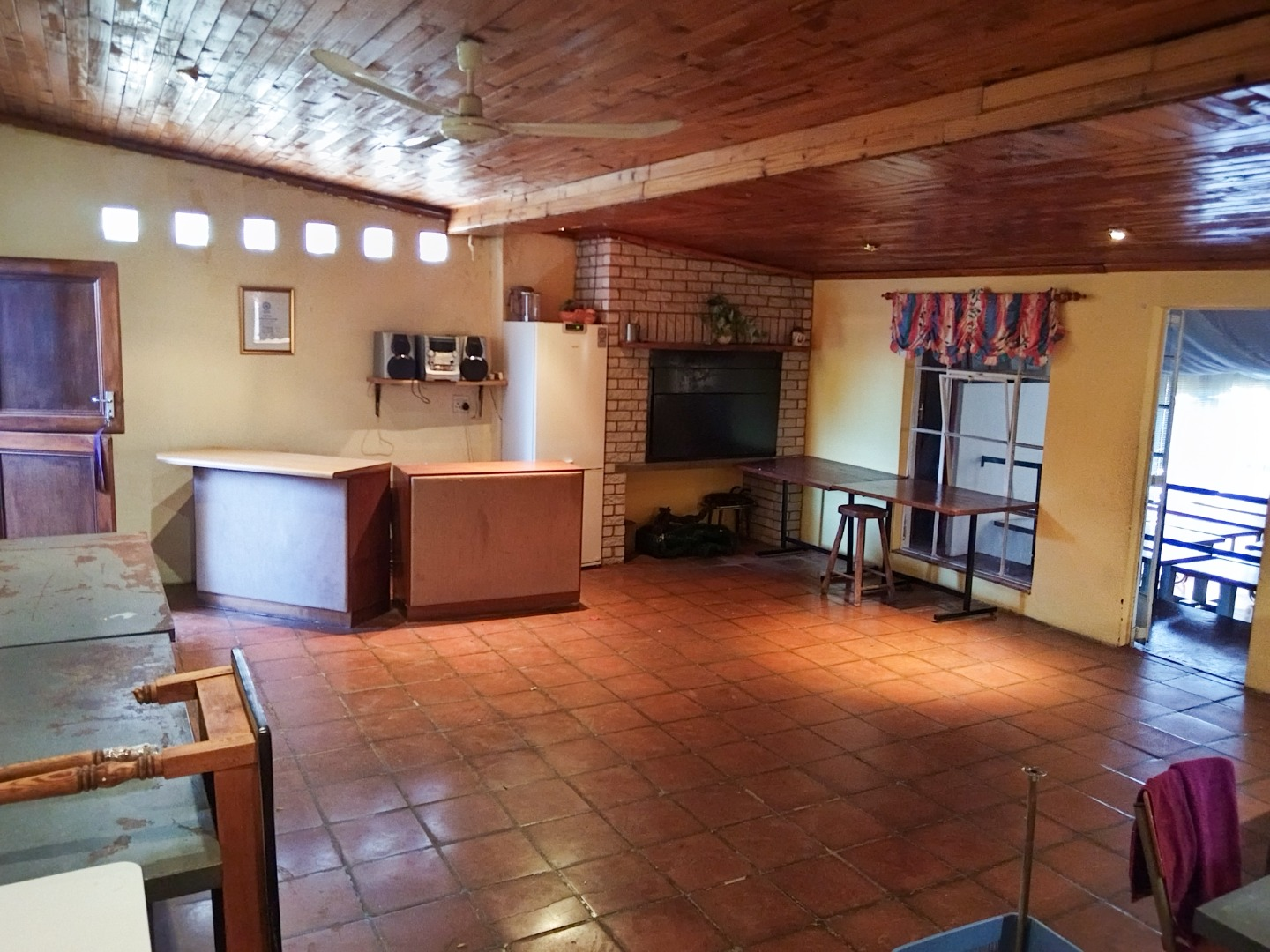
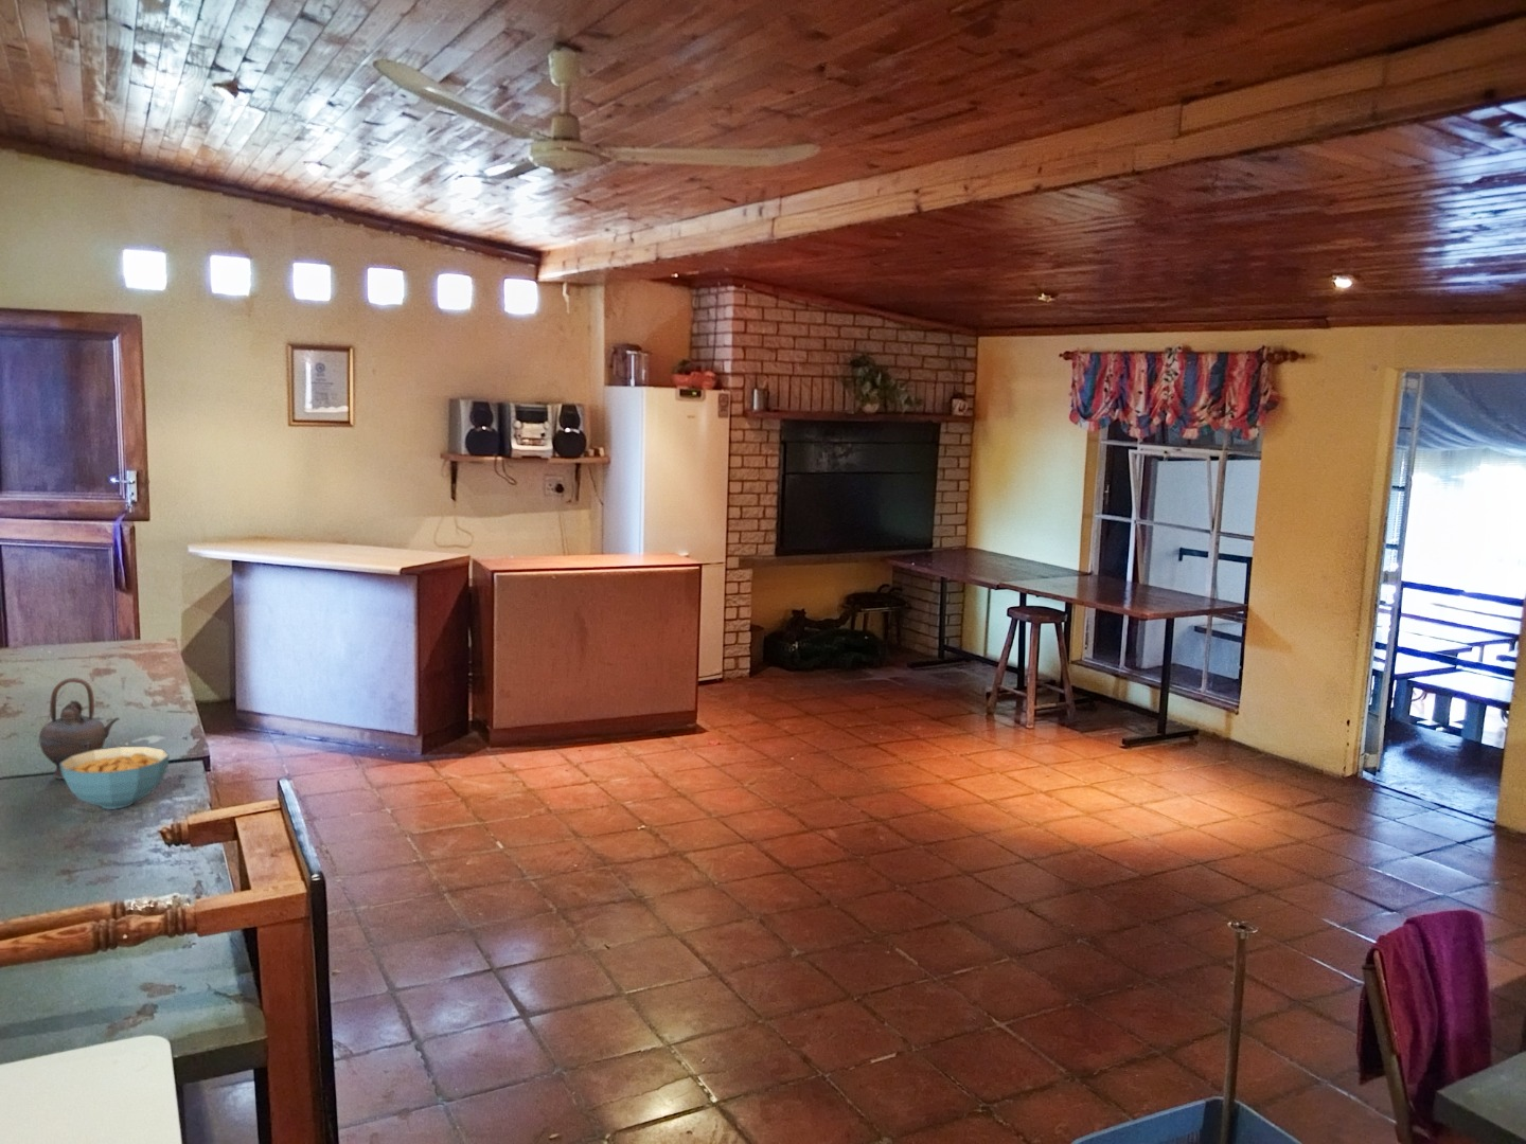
+ cereal bowl [60,746,171,810]
+ teapot [38,677,121,780]
